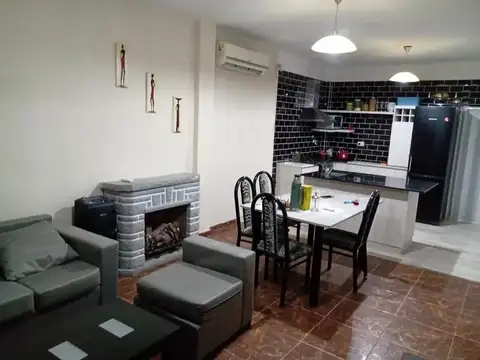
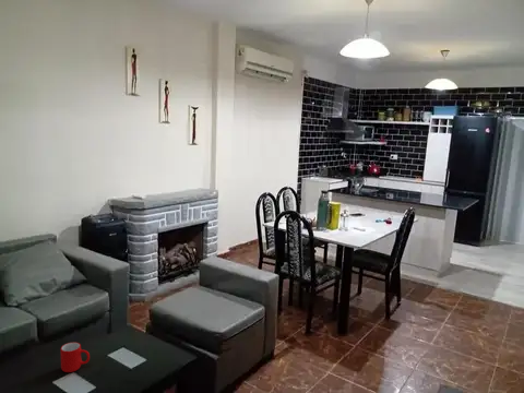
+ cup [60,342,91,373]
